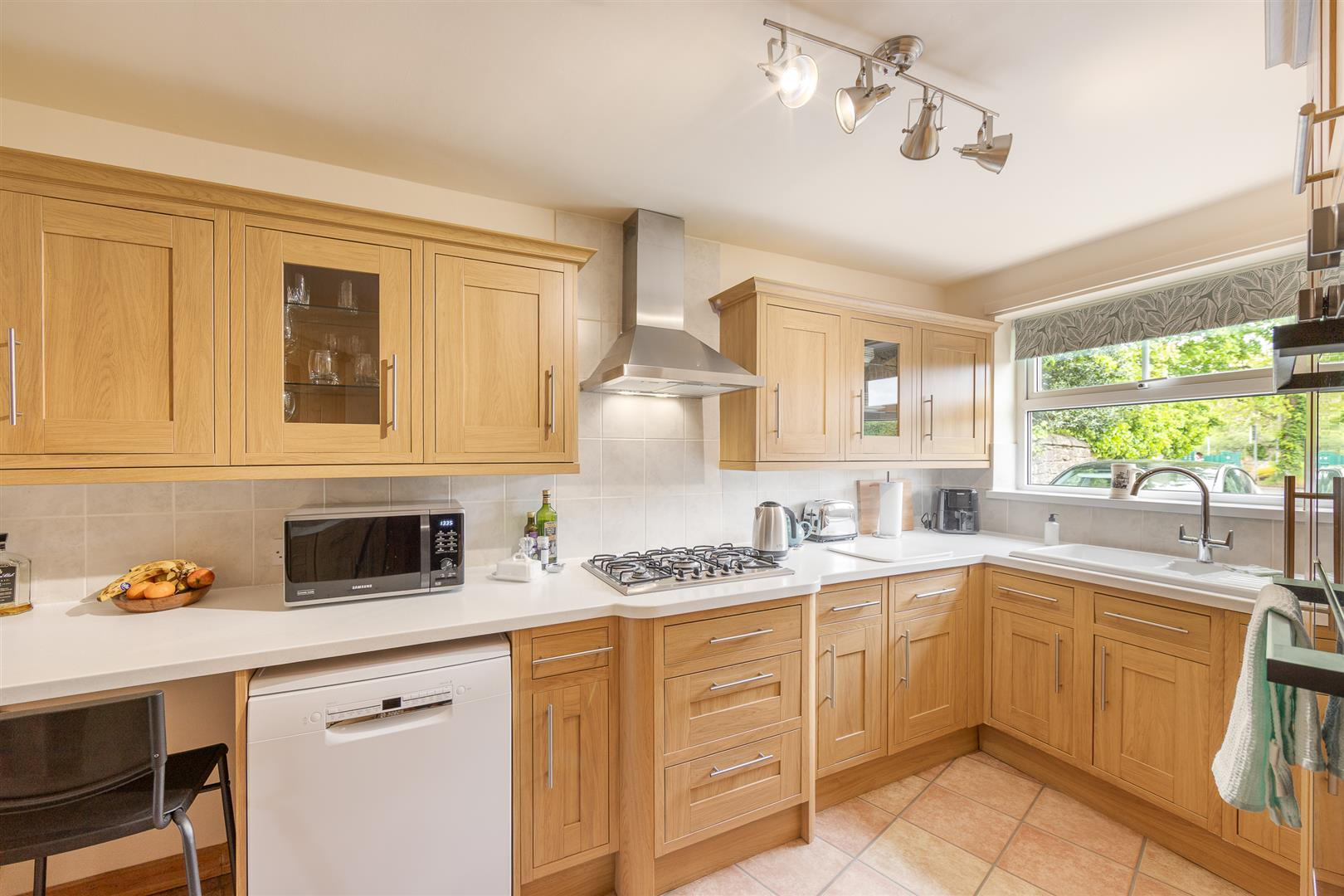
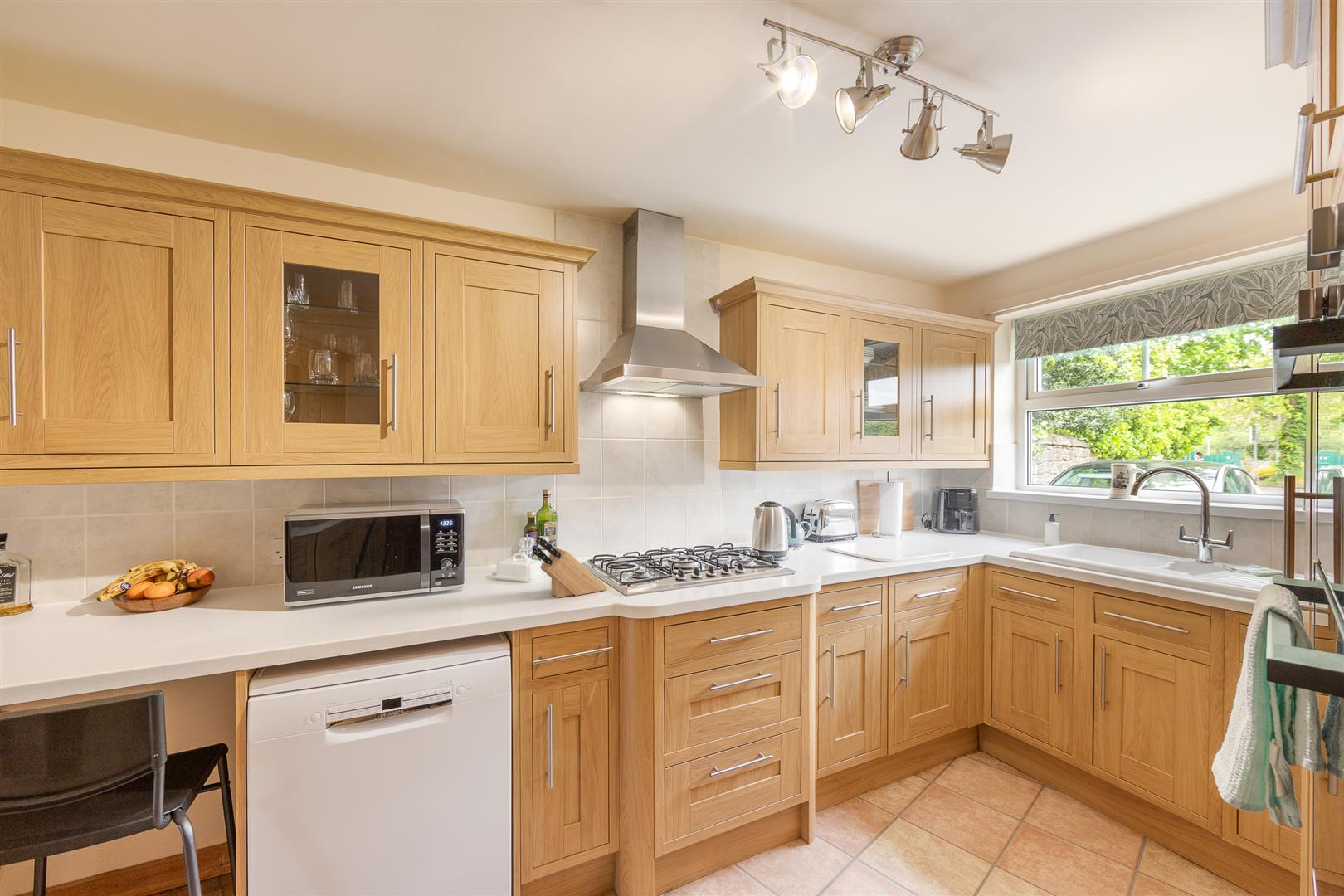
+ knife block [532,535,608,598]
